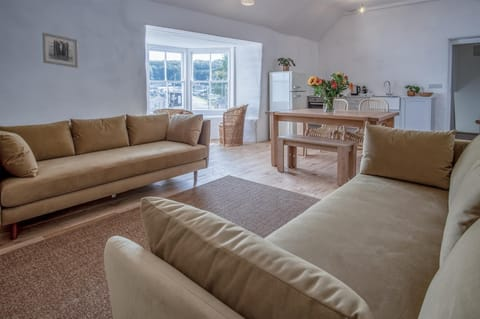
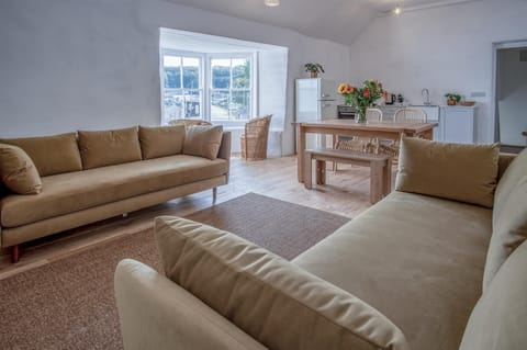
- wall art [41,32,79,69]
